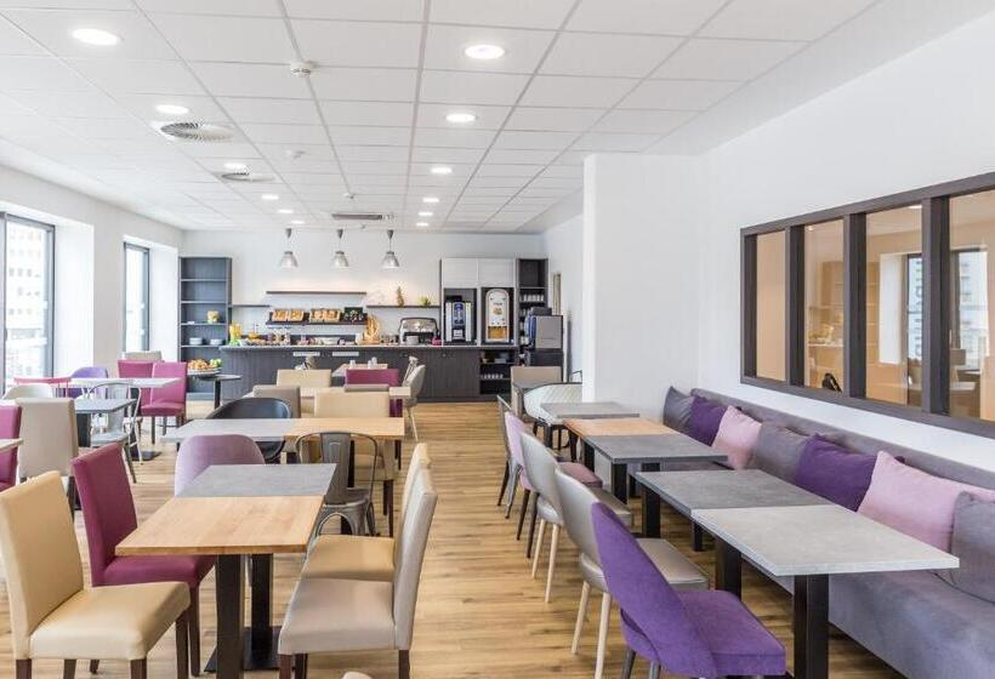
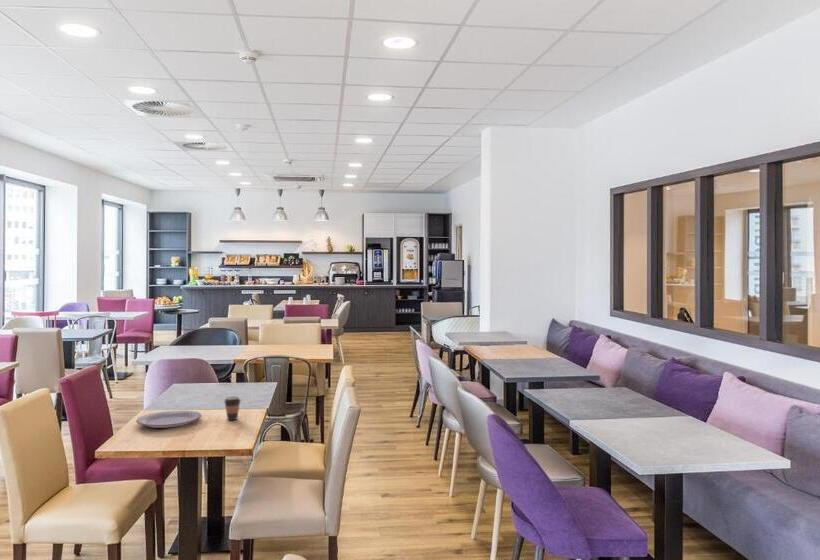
+ plate [135,410,202,429]
+ coffee cup [223,396,242,421]
